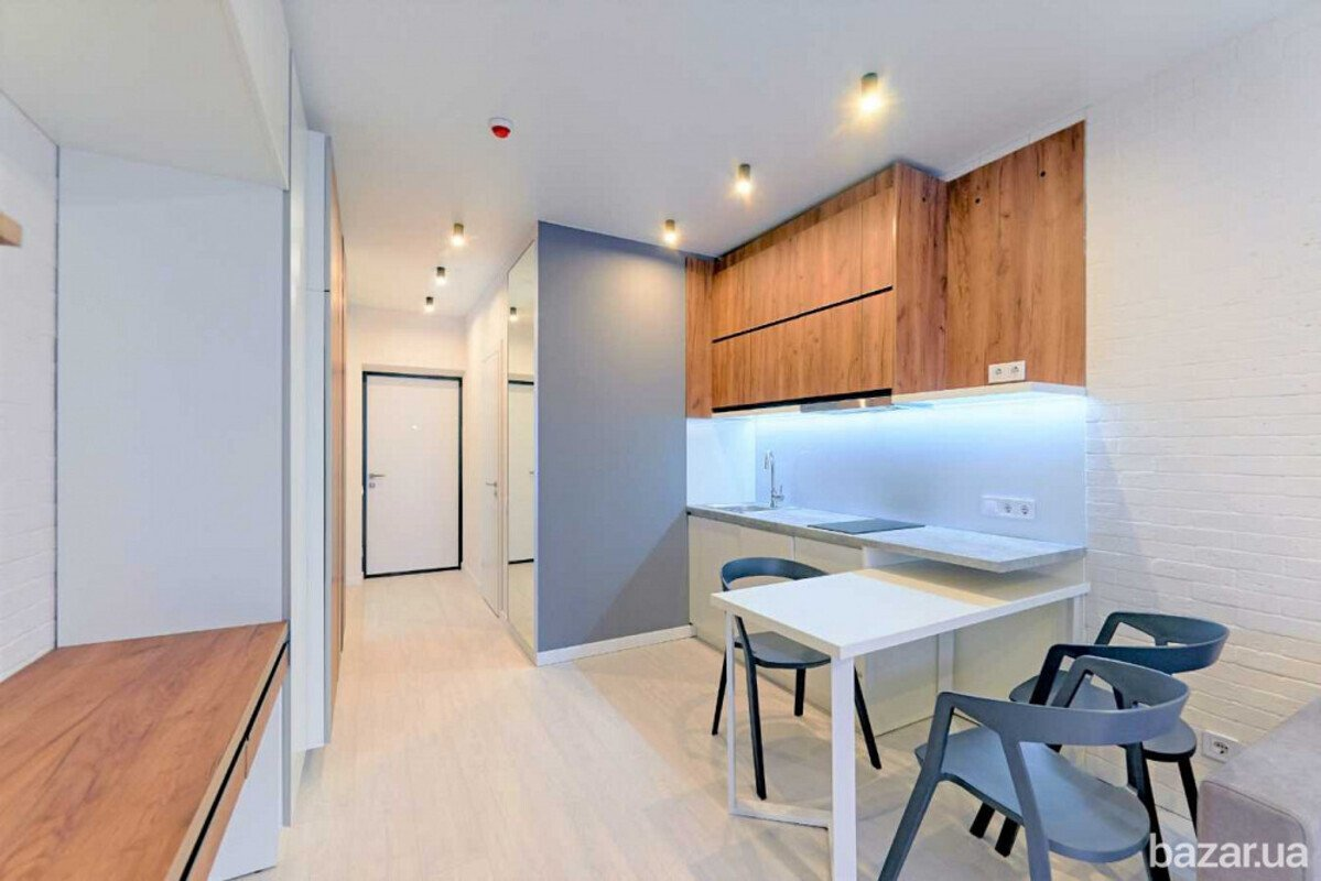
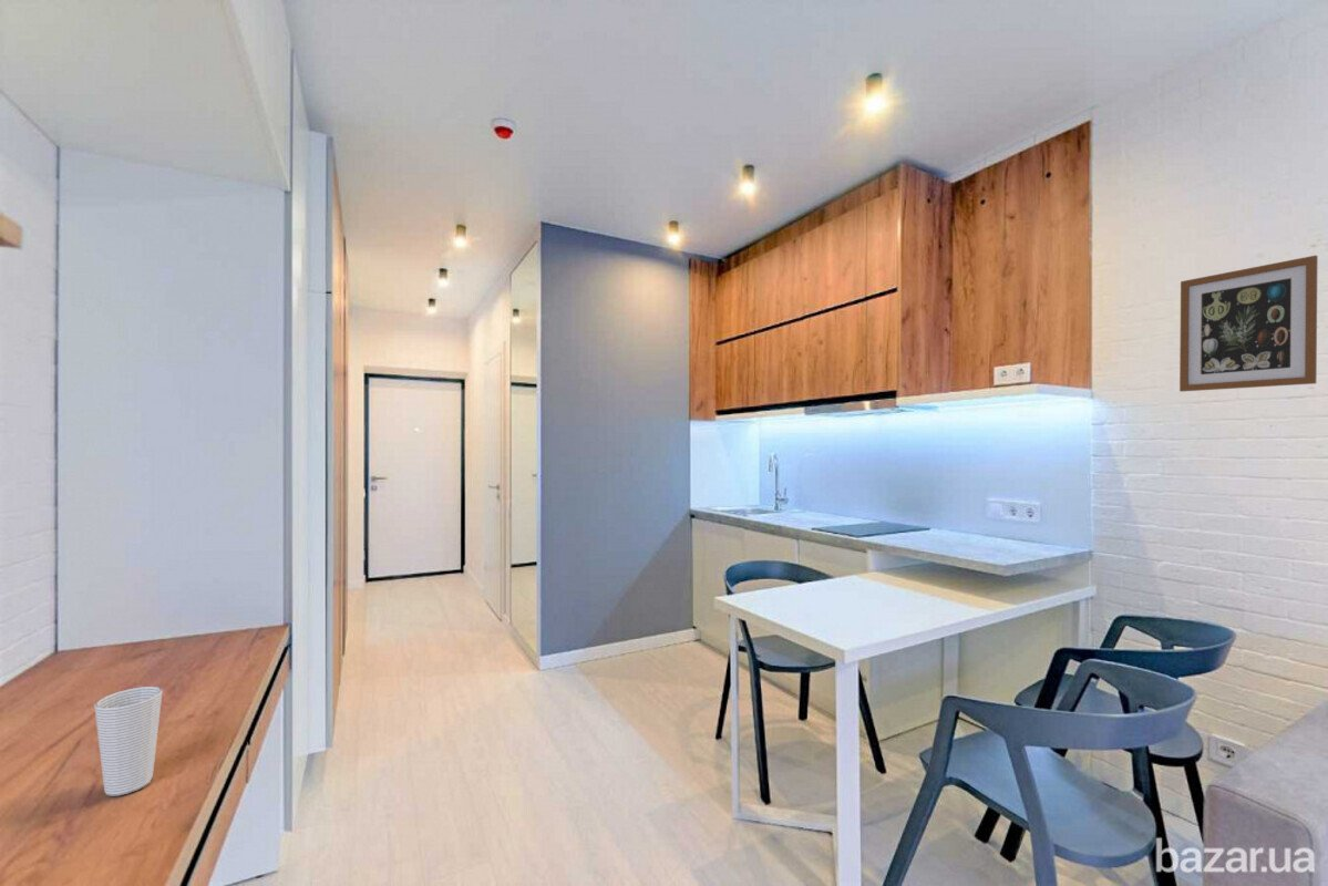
+ wall art [1178,255,1319,393]
+ cup [93,684,164,797]
